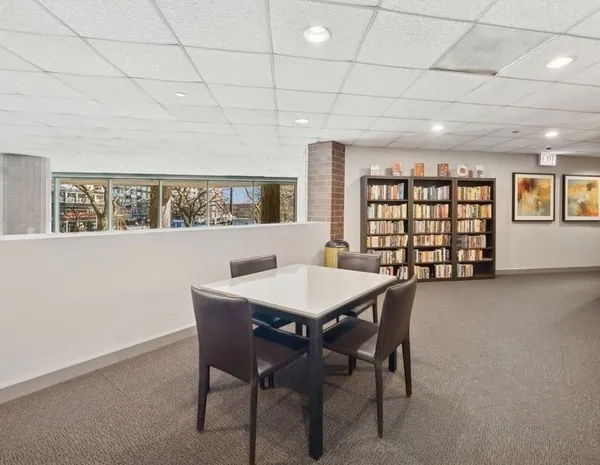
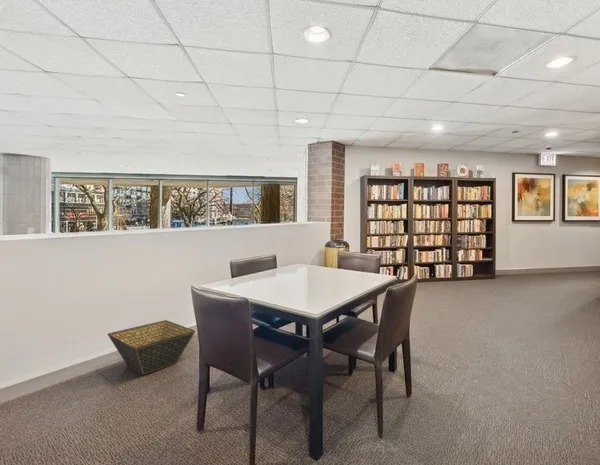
+ basket [107,319,196,376]
